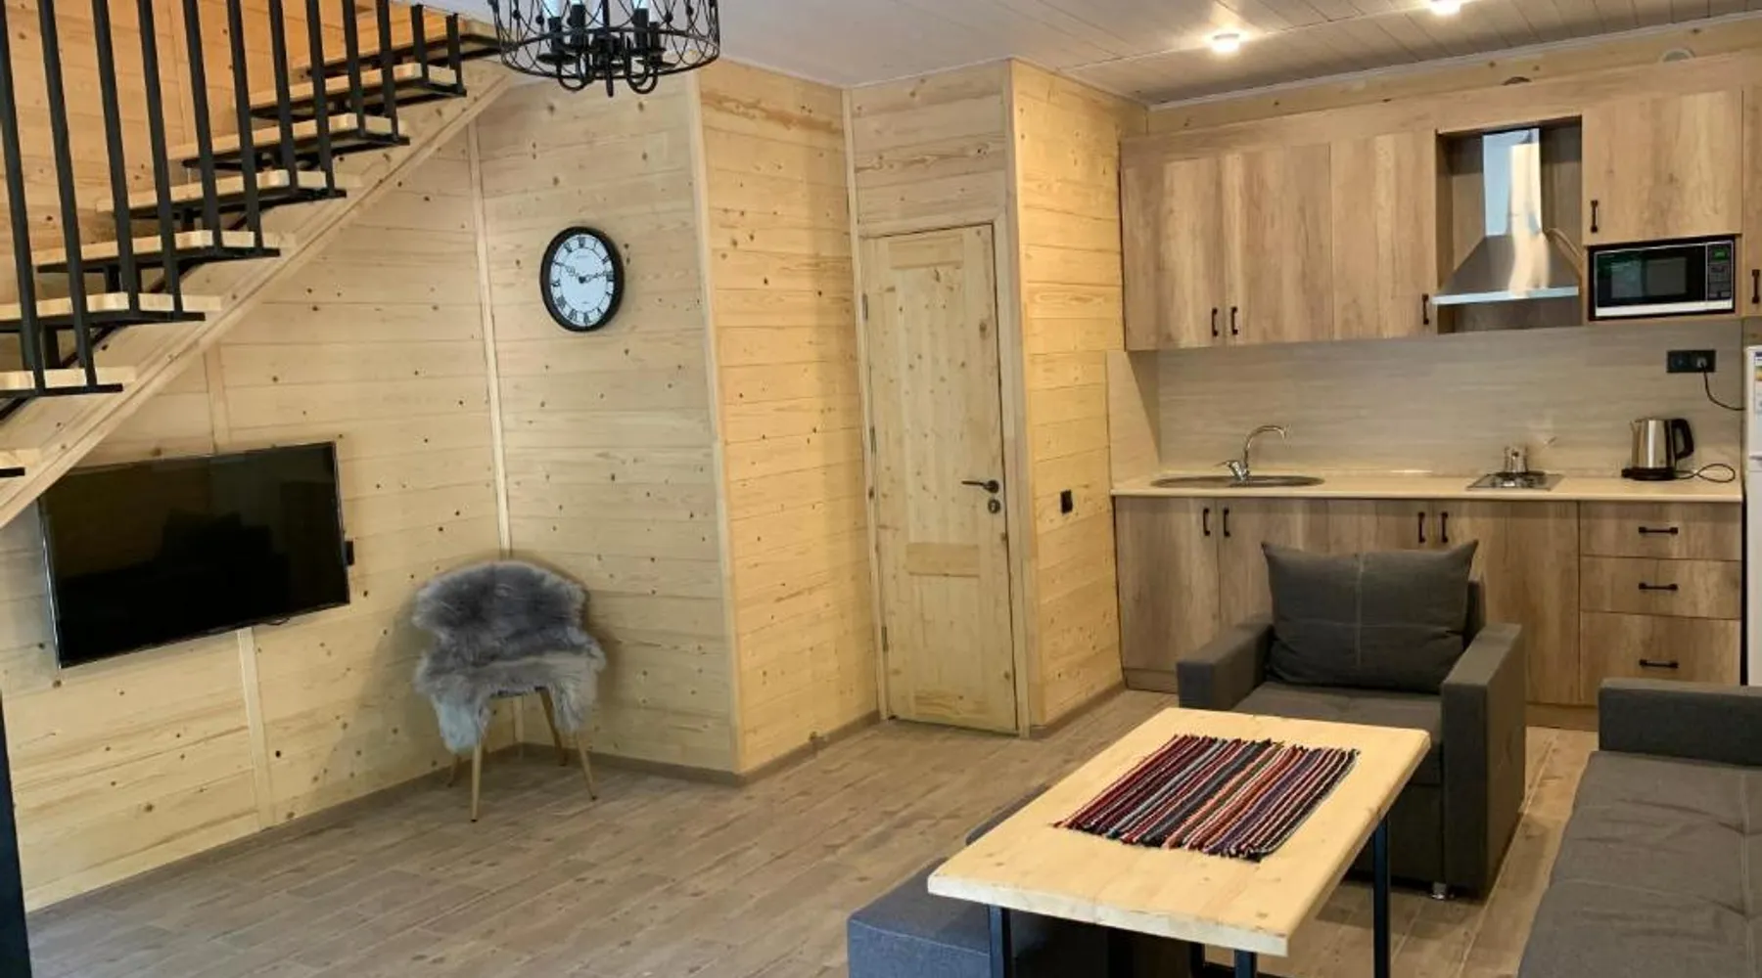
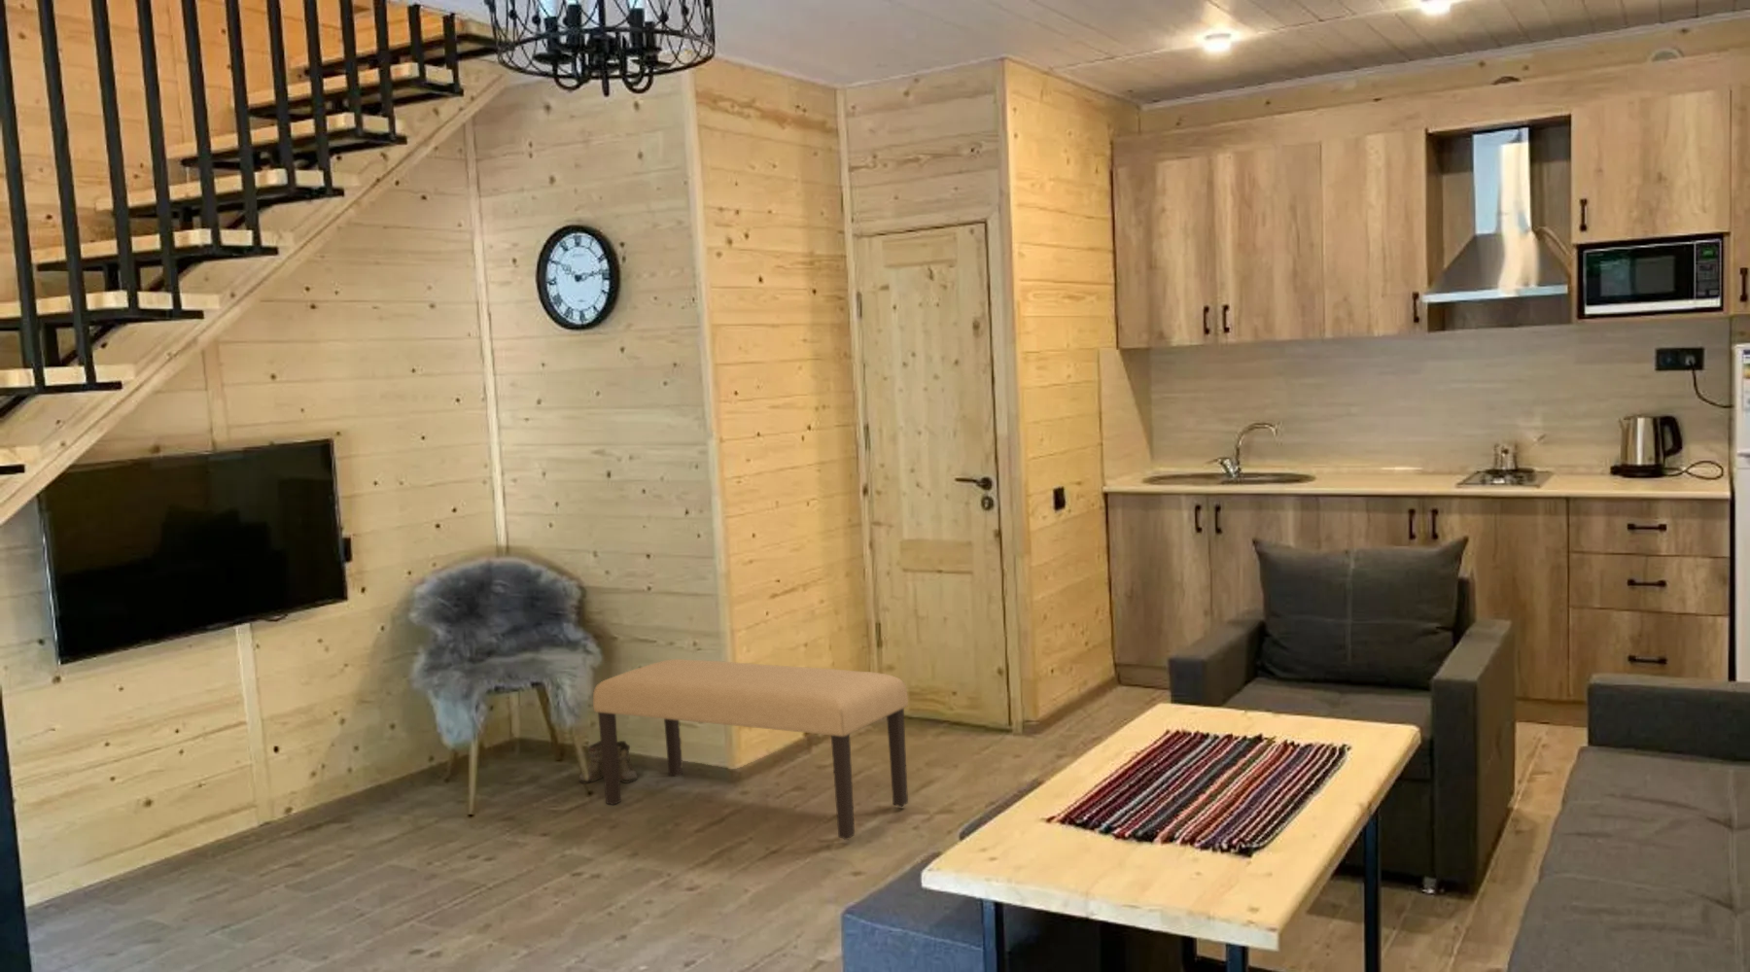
+ boots [577,740,639,784]
+ bench [593,658,909,840]
